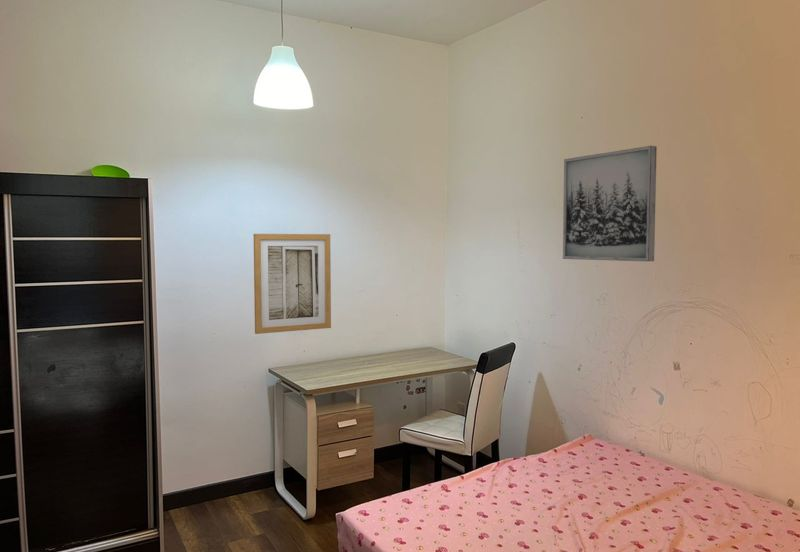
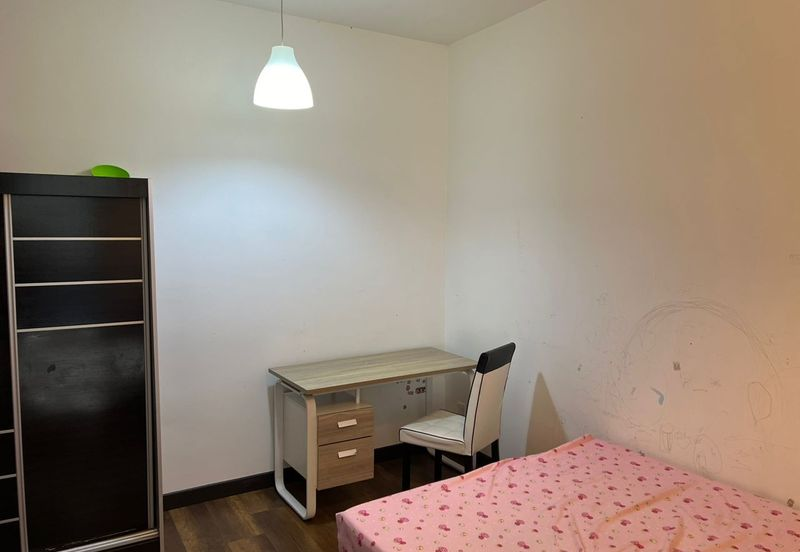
- wall art [562,145,658,262]
- wall art [253,233,332,335]
